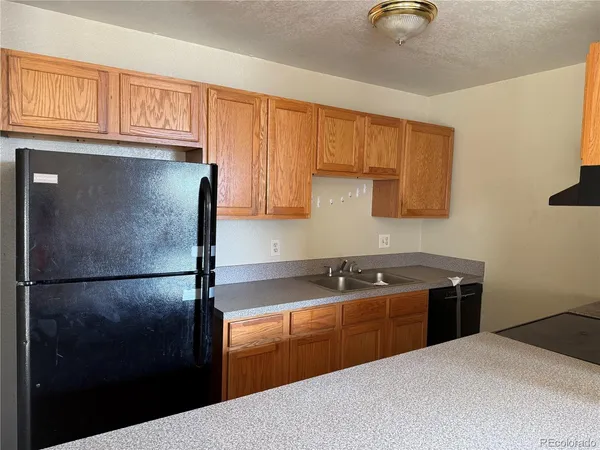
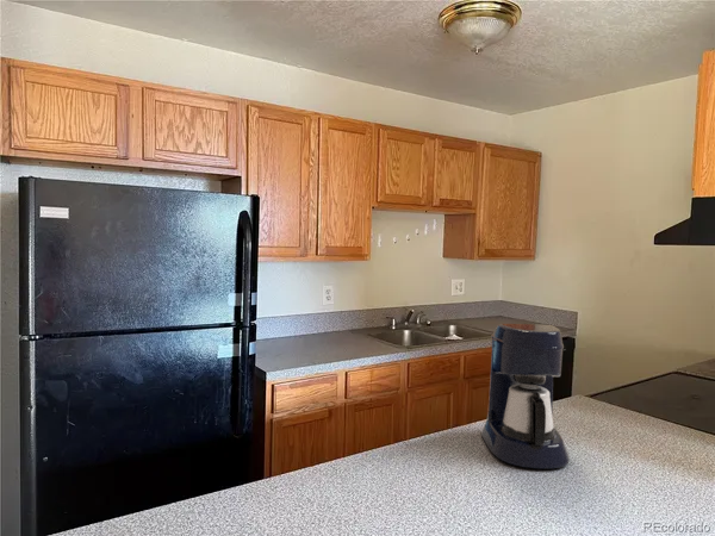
+ coffee maker [480,323,571,469]
